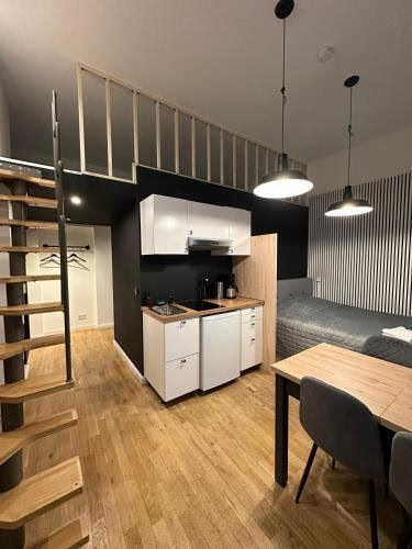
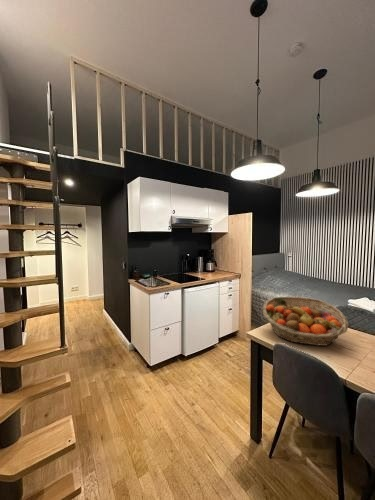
+ fruit basket [262,296,350,347]
